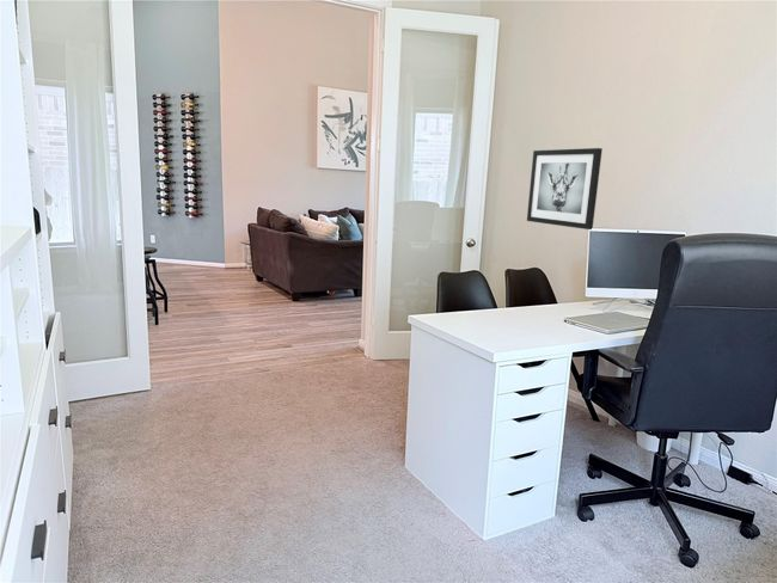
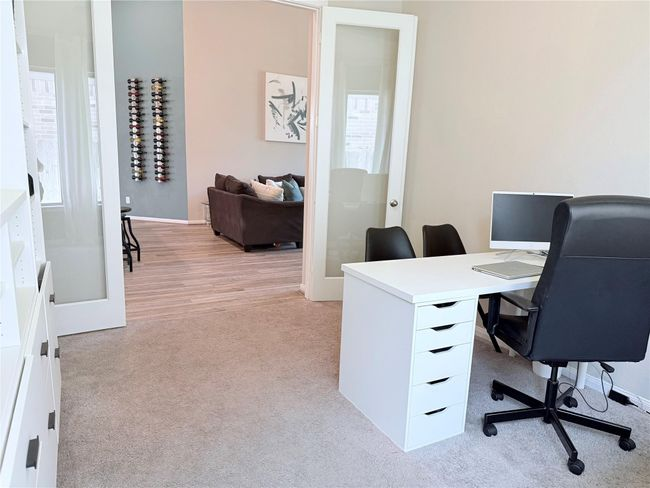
- wall art [526,147,604,231]
